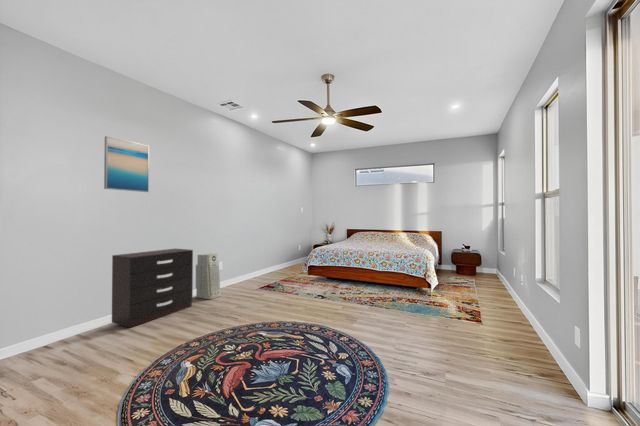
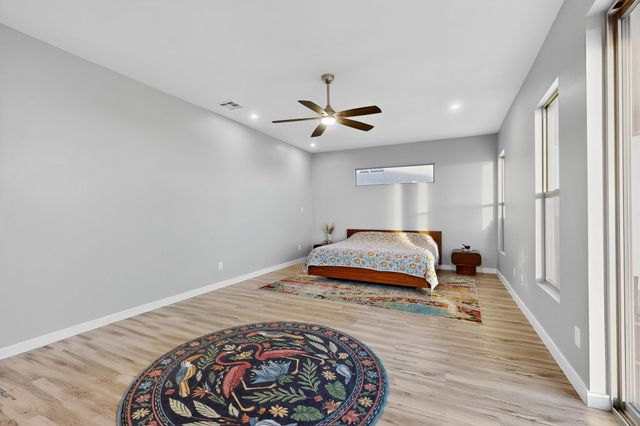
- dresser [111,248,194,329]
- air purifier [195,252,222,300]
- wall art [103,135,150,193]
